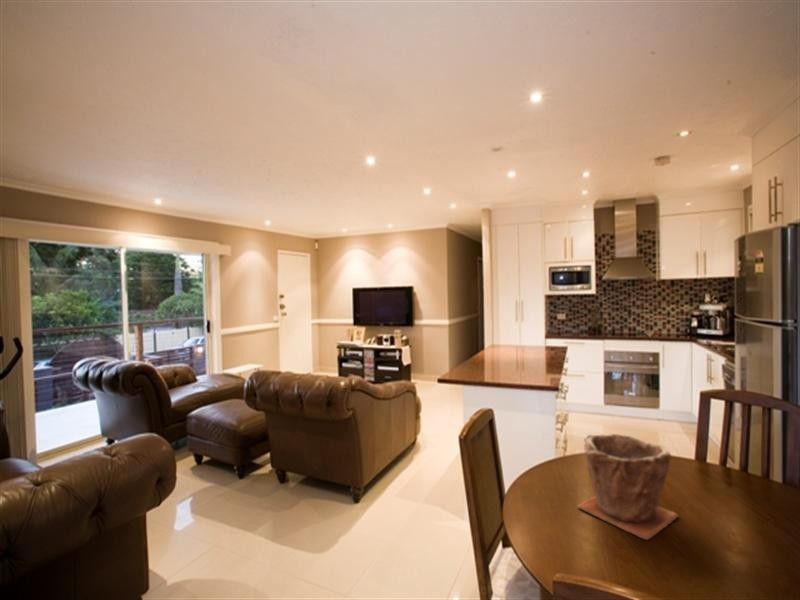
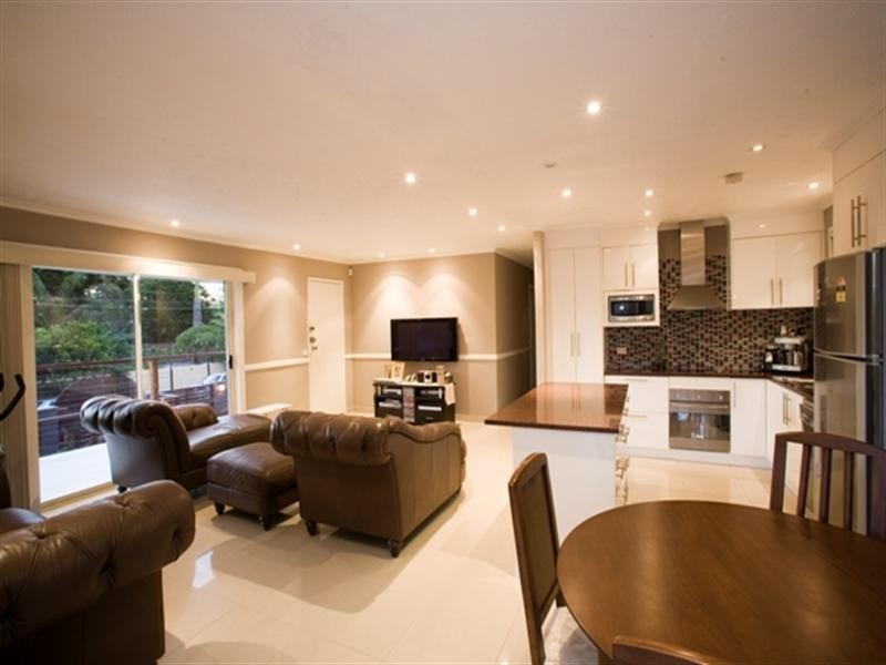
- plant pot [576,433,679,541]
